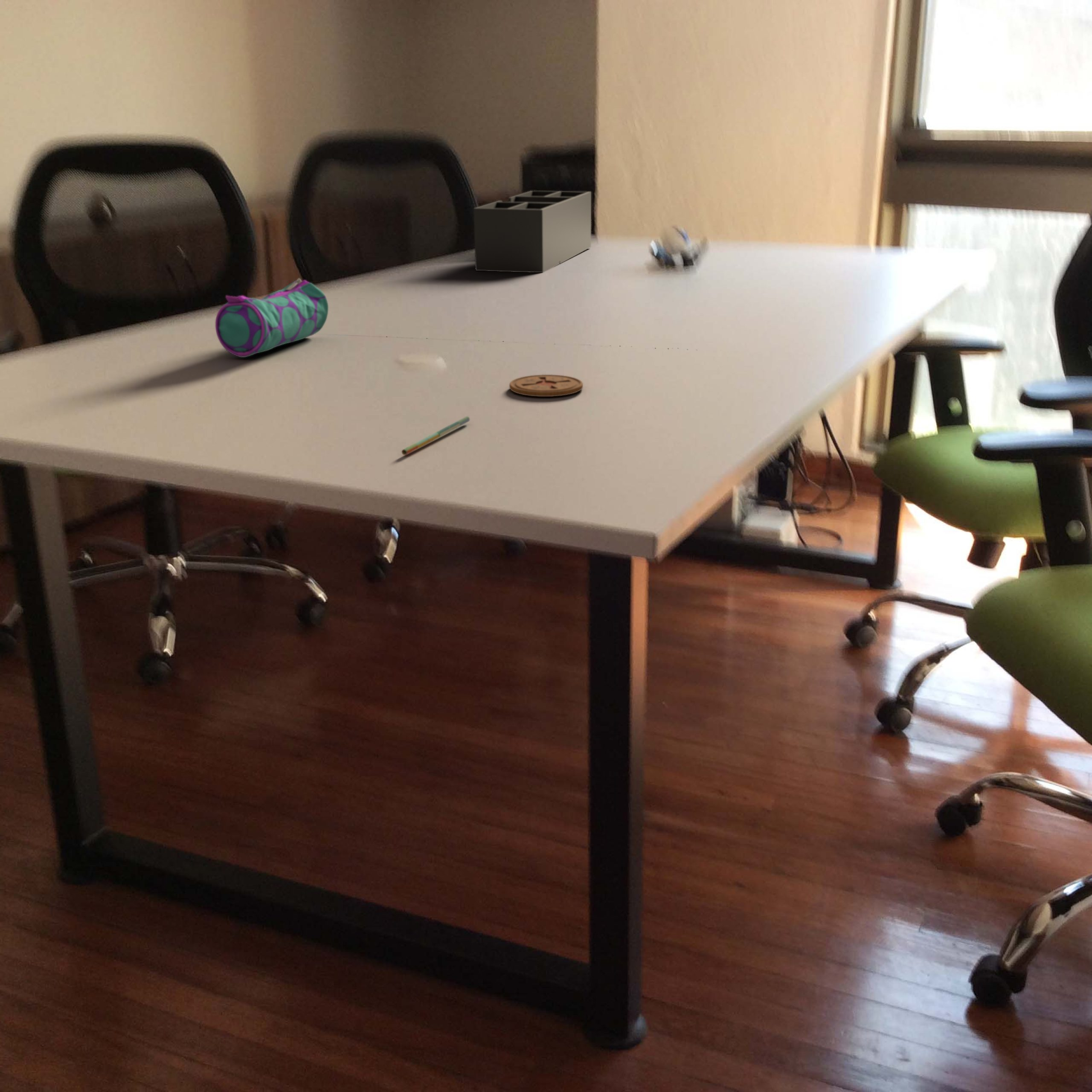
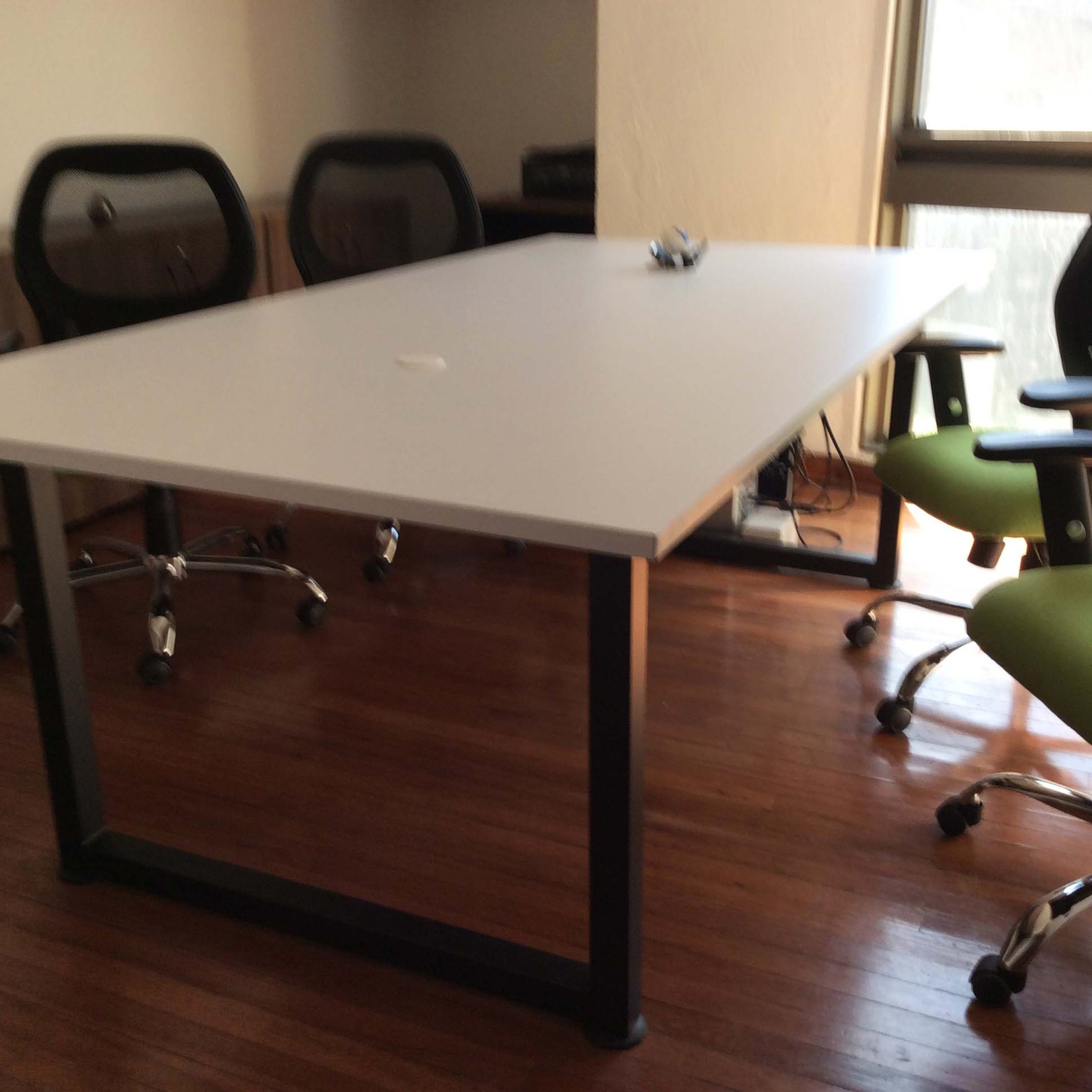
- desk organizer [473,190,592,273]
- pen [401,416,470,456]
- pencil case [215,278,329,358]
- coaster [509,374,584,397]
